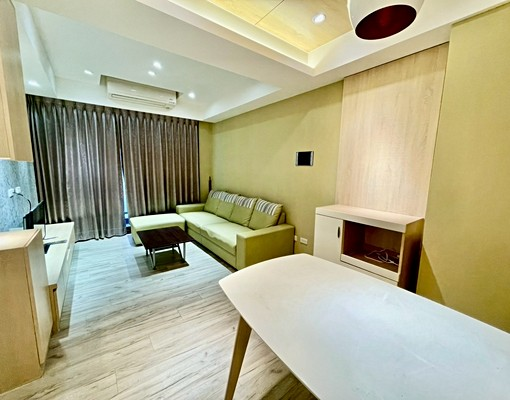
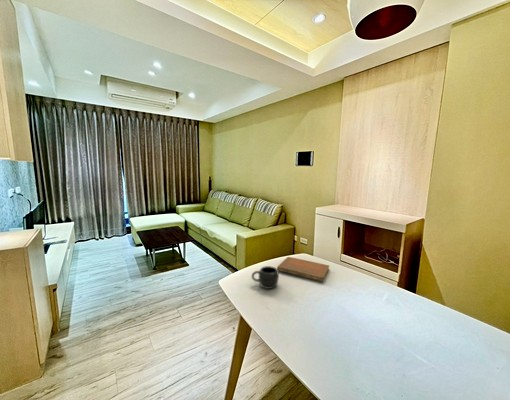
+ mug [251,265,280,290]
+ notebook [276,256,330,283]
